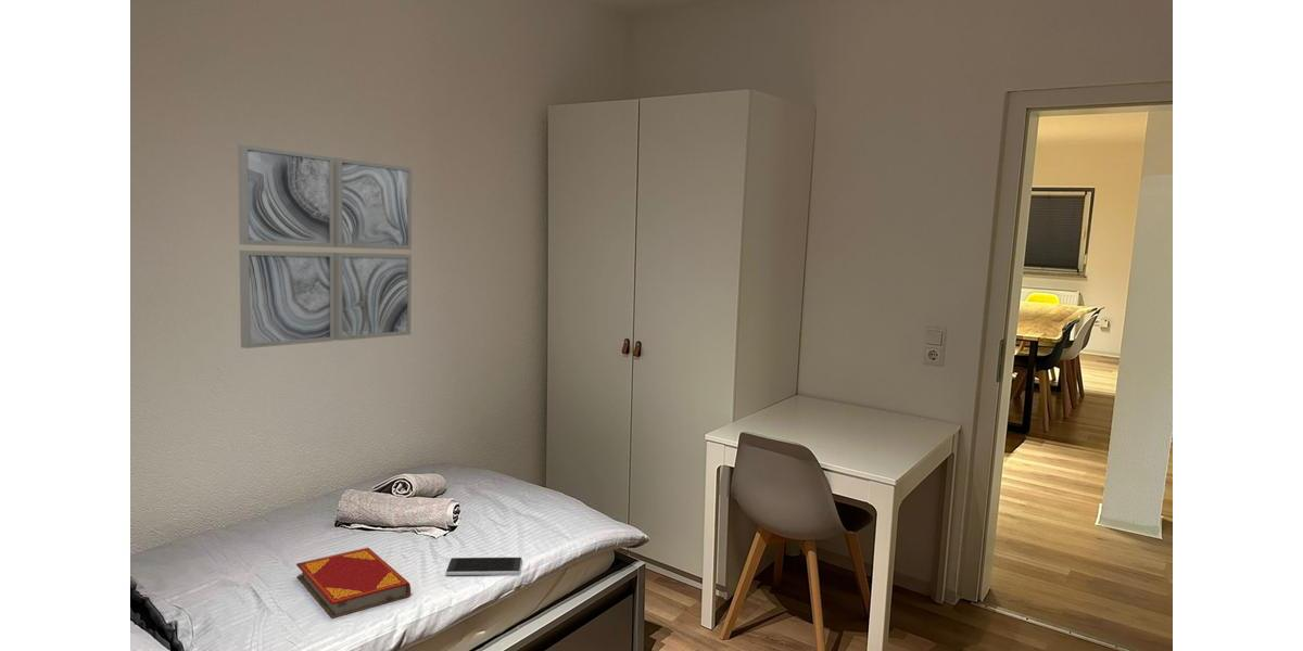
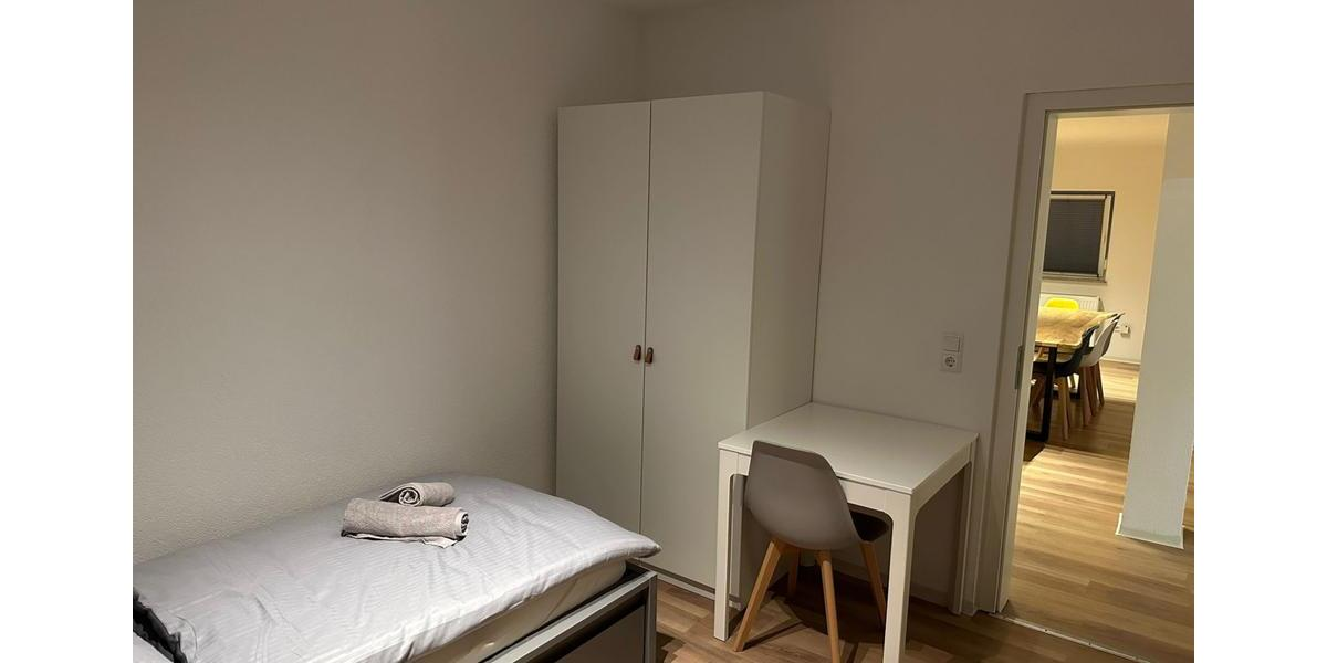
- tablet [444,557,523,576]
- hardback book [295,547,412,620]
- wall art [237,143,413,349]
